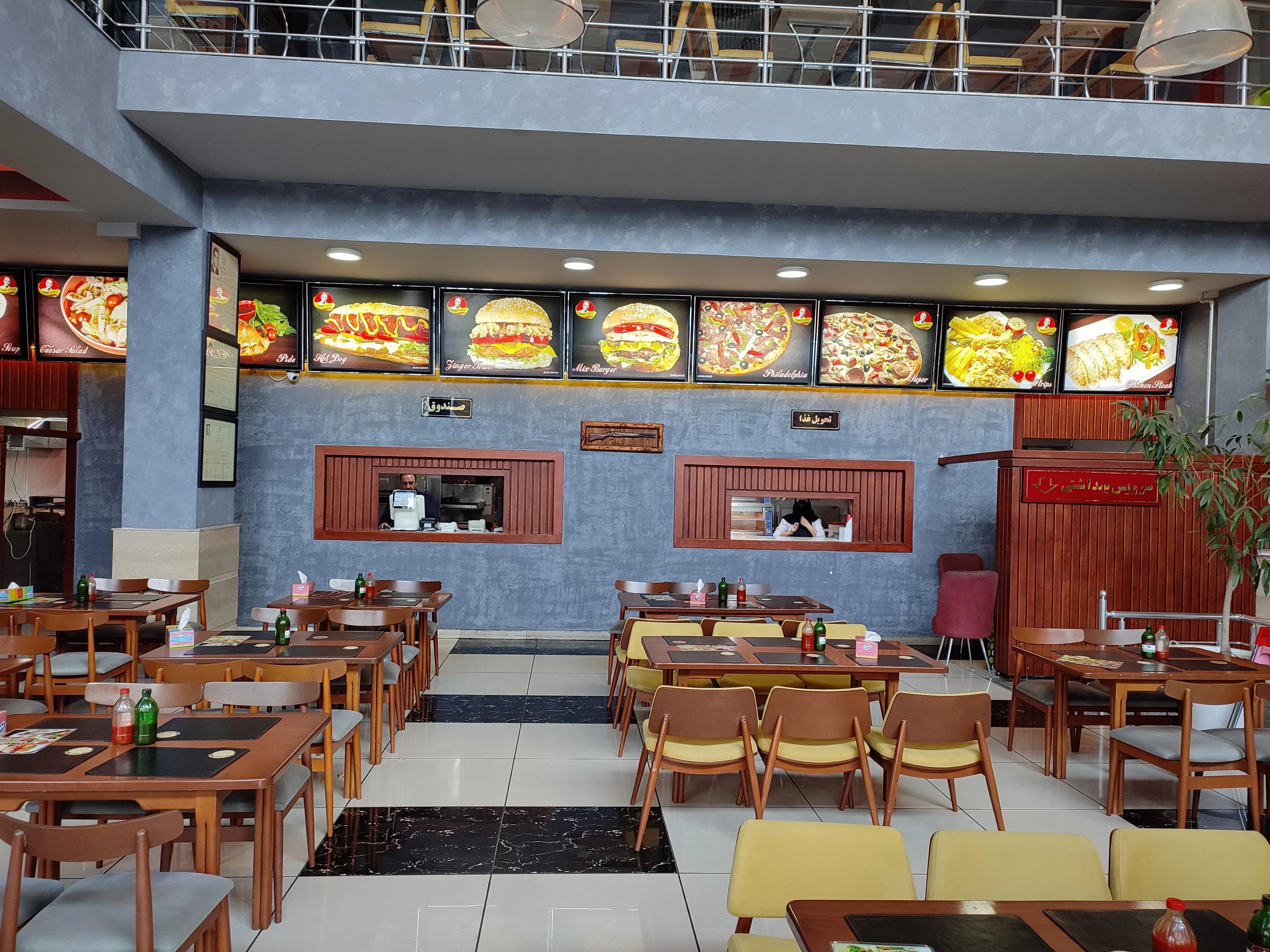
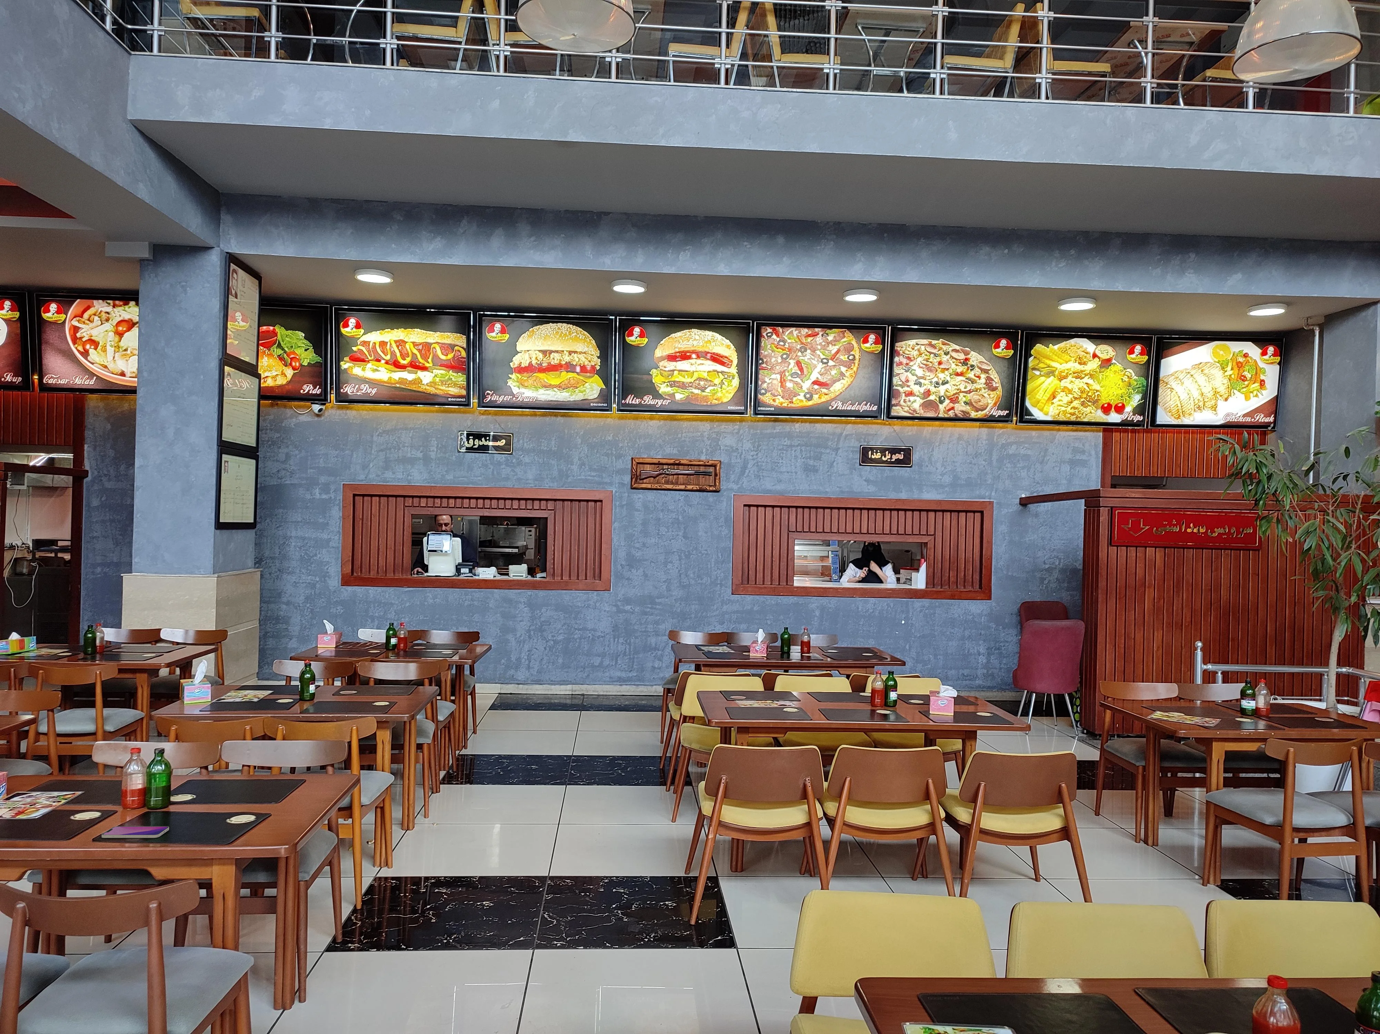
+ smartphone [101,825,170,838]
